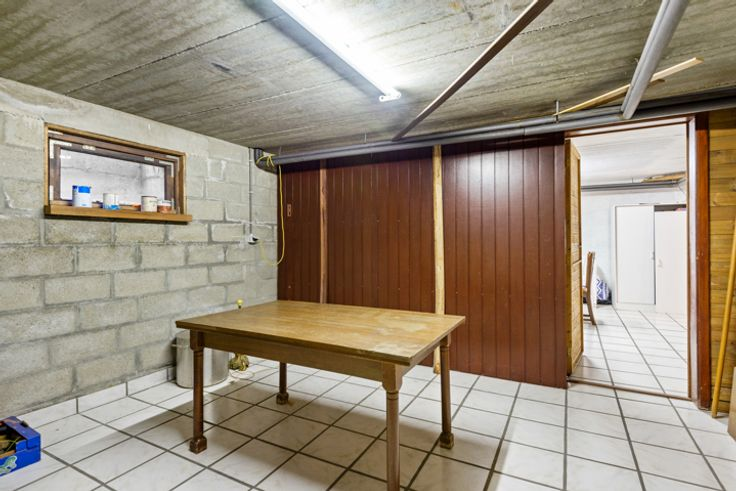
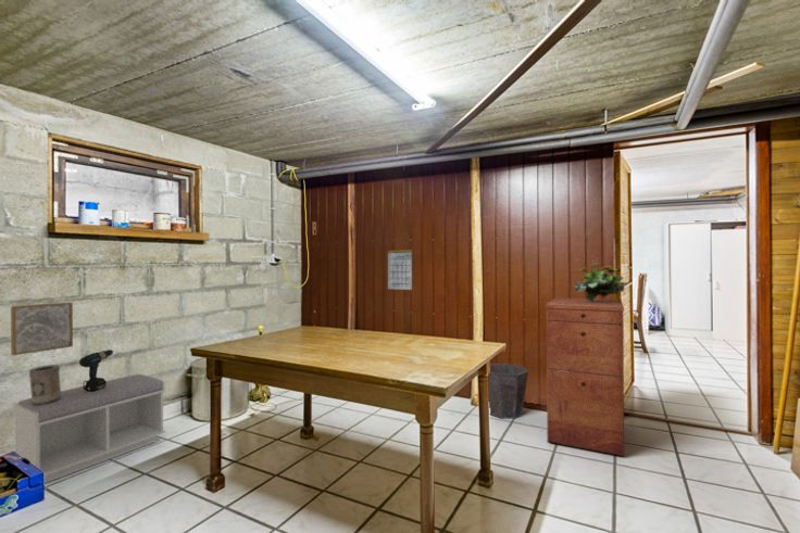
+ filing cabinet [545,296,625,457]
+ bench [12,373,166,484]
+ waste bin [488,363,529,420]
+ power drill [78,348,114,392]
+ paint can [28,364,62,404]
+ calendar [387,240,413,291]
+ flowering plant [572,262,628,302]
+ wall art [10,301,74,356]
